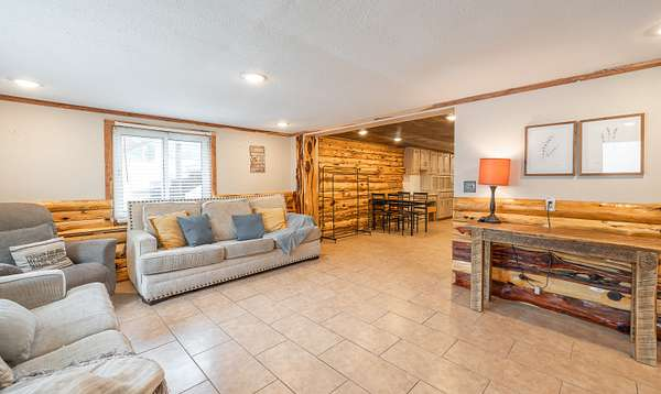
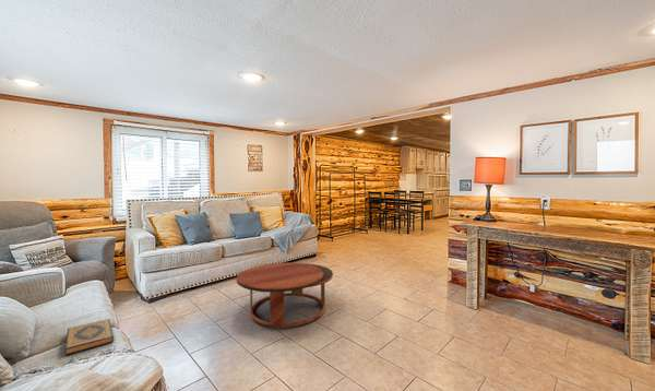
+ hardback book [64,318,115,356]
+ coffee table [236,262,334,328]
